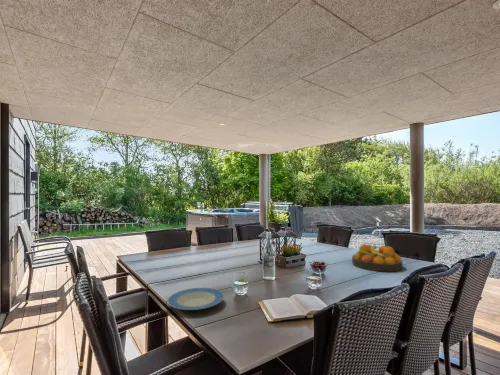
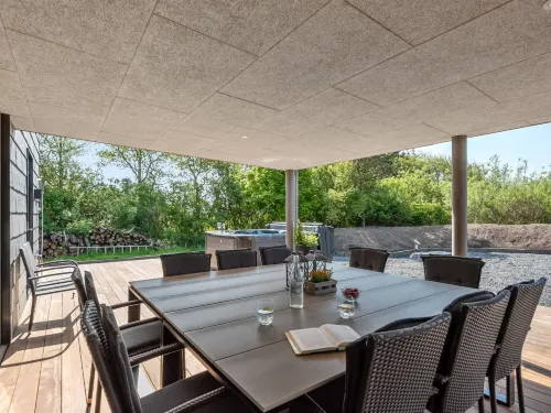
- plate [167,287,225,311]
- fruit bowl [351,243,404,273]
